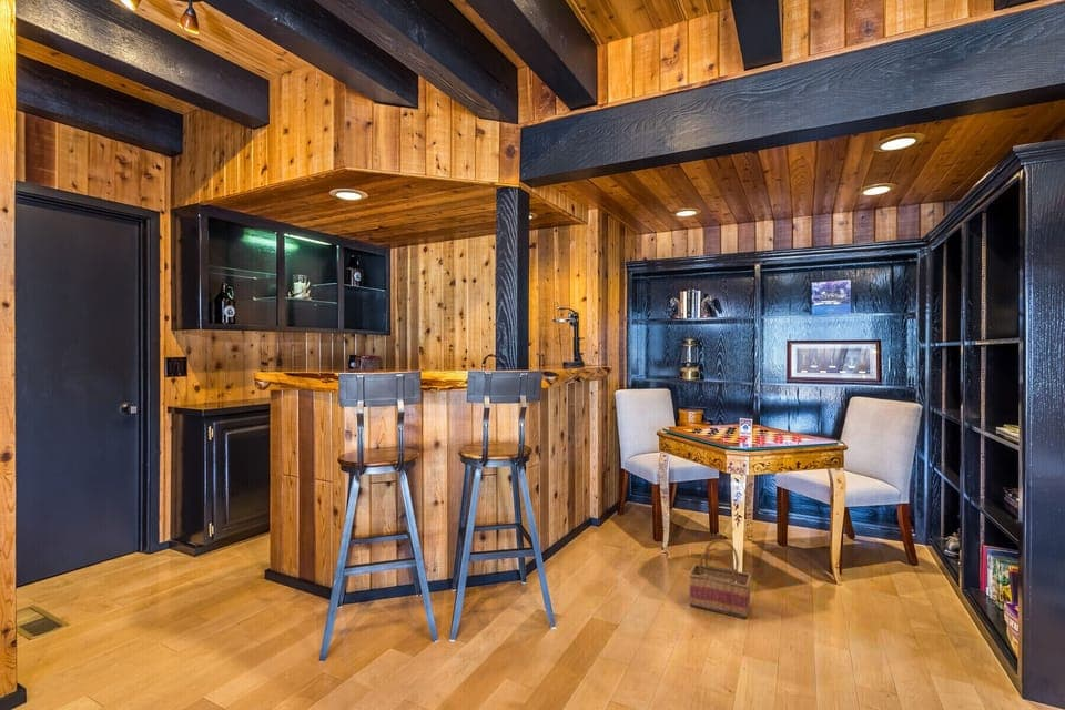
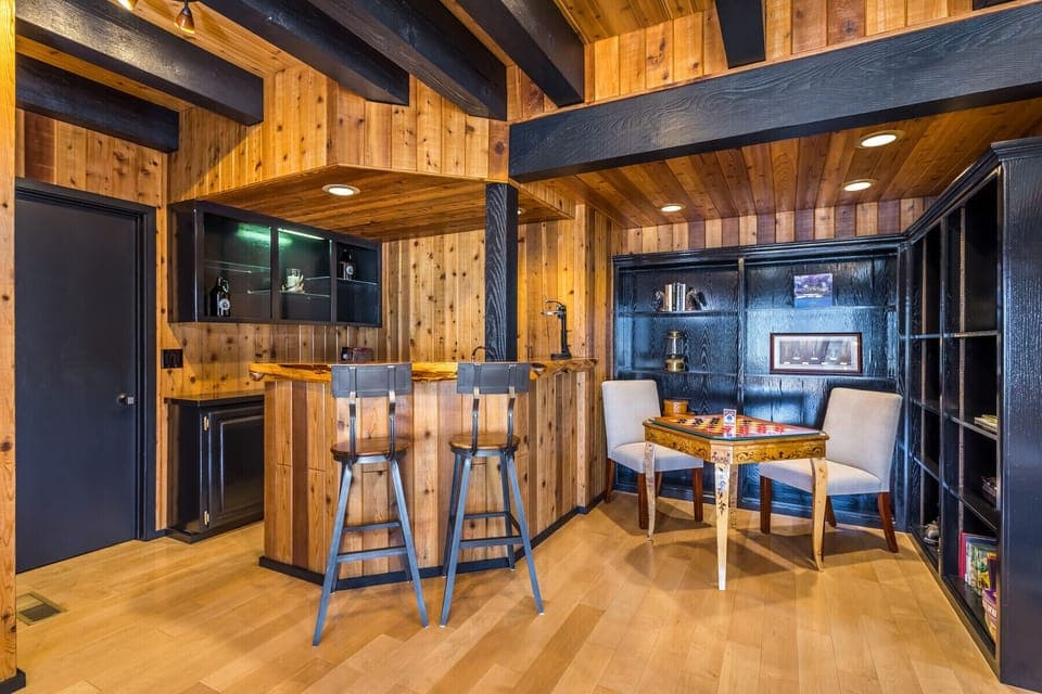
- basket [688,538,752,619]
